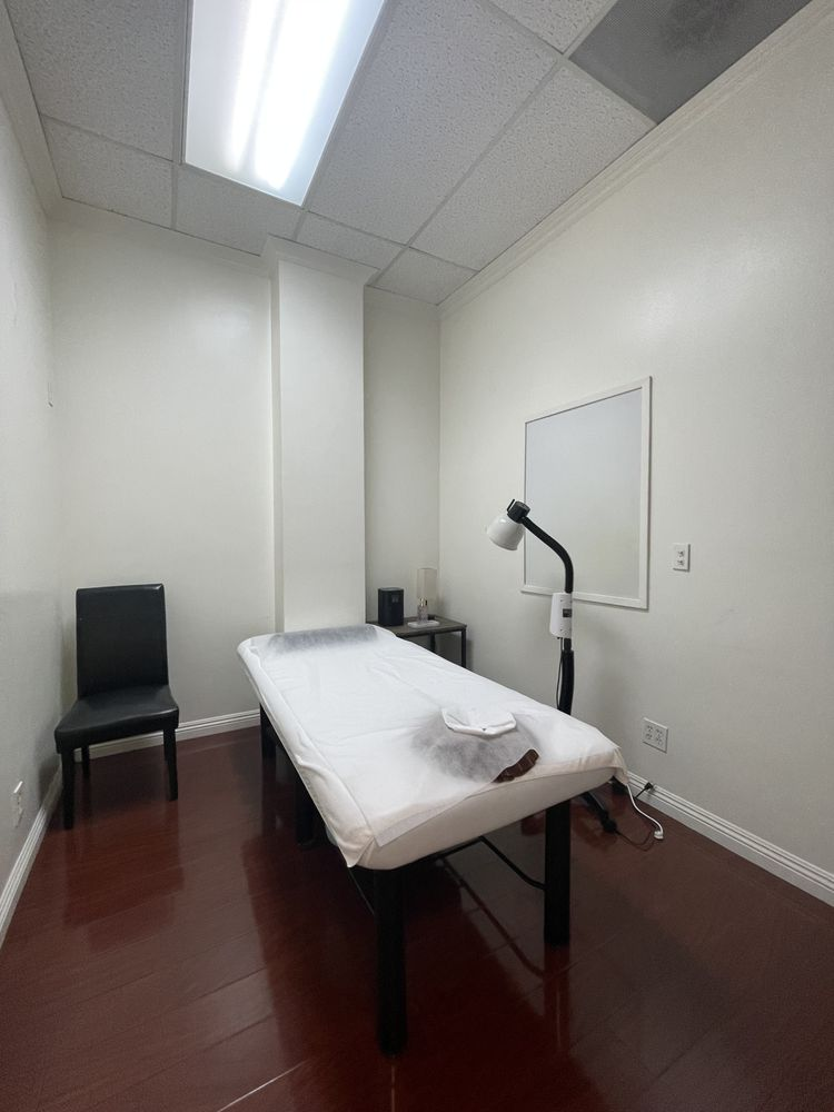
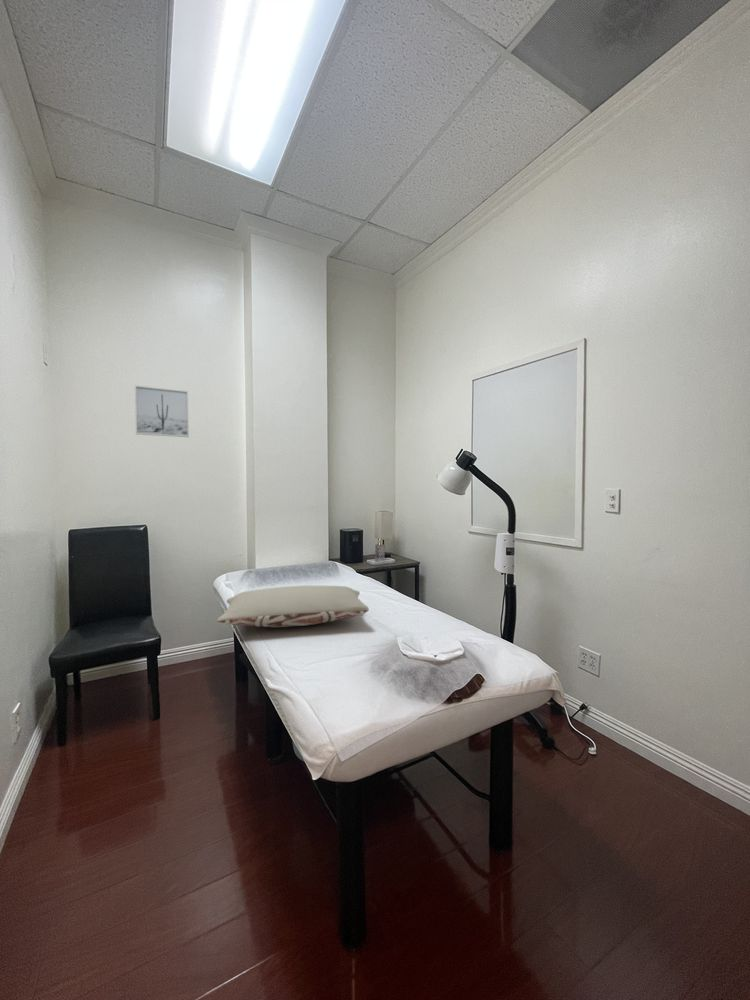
+ wall art [134,384,190,438]
+ pillow [216,585,370,628]
